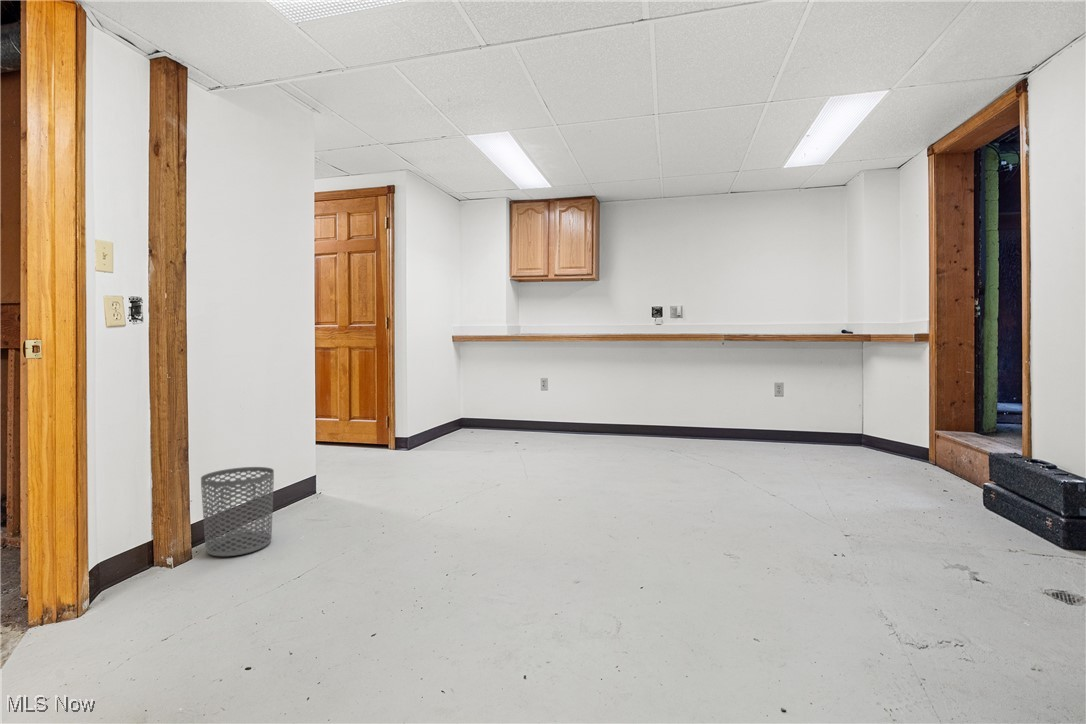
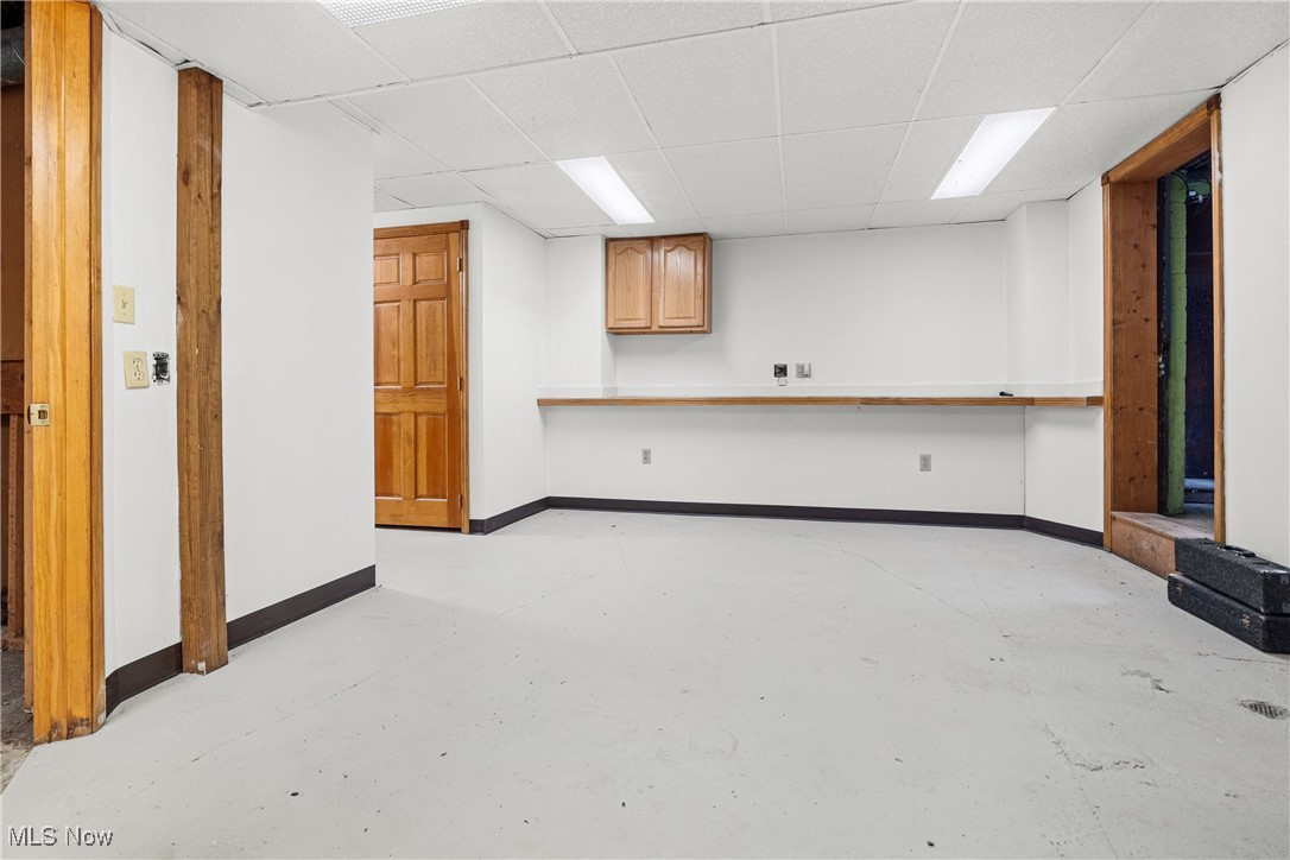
- waste bin [200,466,275,557]
